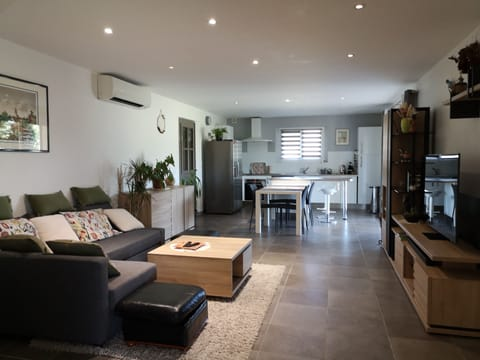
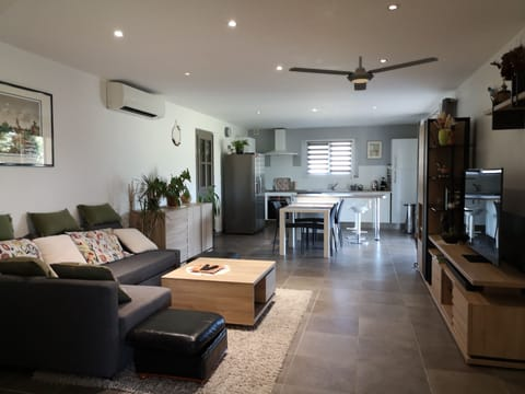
+ ceiling fan [288,55,440,92]
